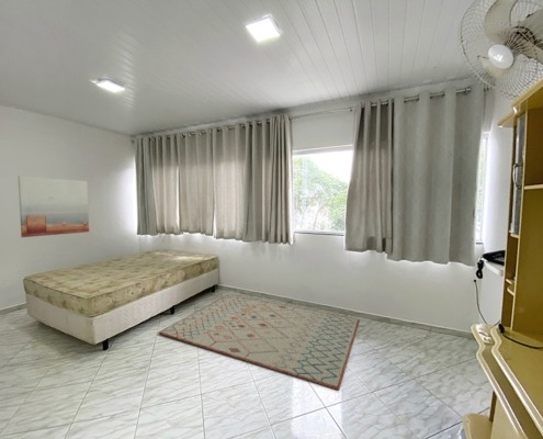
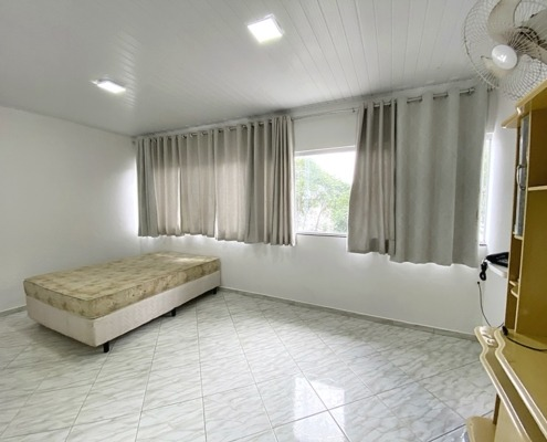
- rug [157,294,361,391]
- wall art [16,175,90,238]
